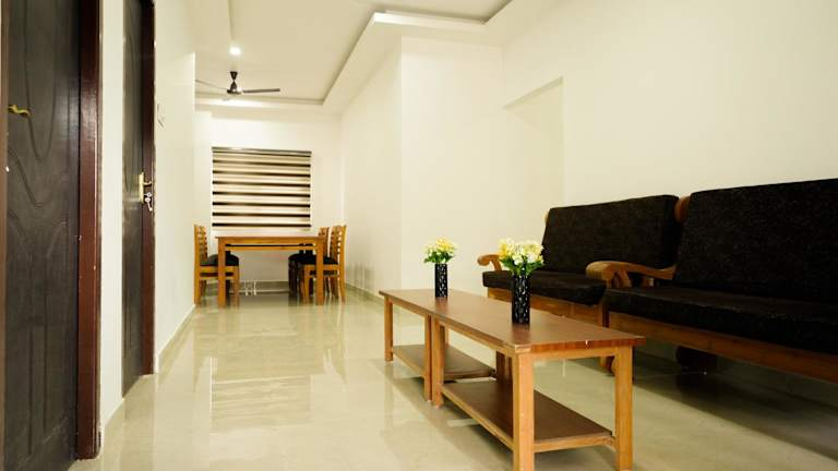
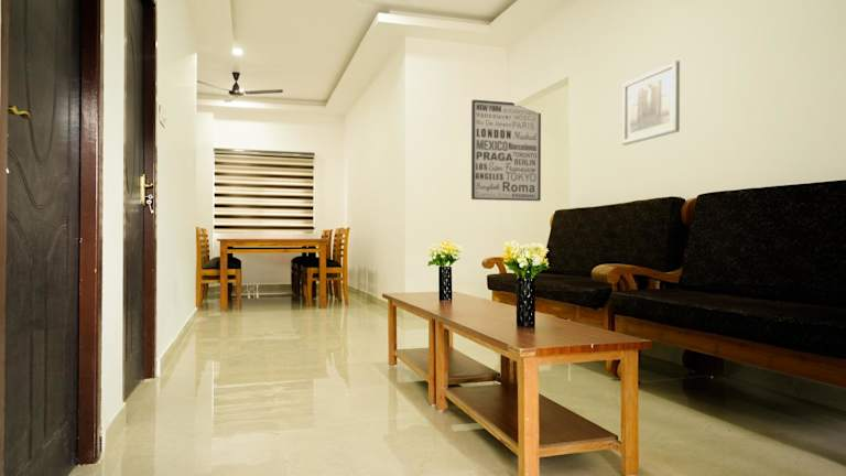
+ wall art [470,99,542,202]
+ wall art [621,60,681,147]
